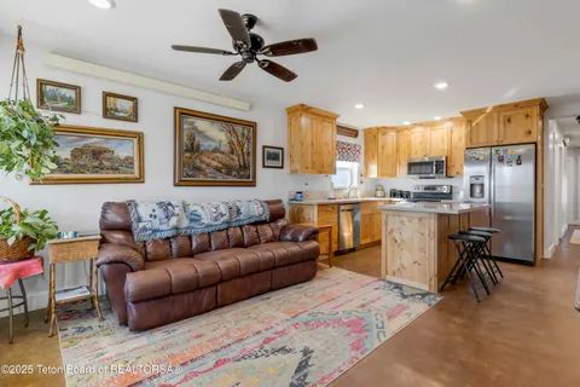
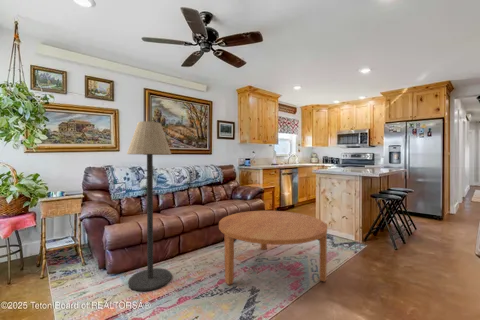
+ floor lamp [126,120,172,292]
+ coffee table [218,210,328,286]
